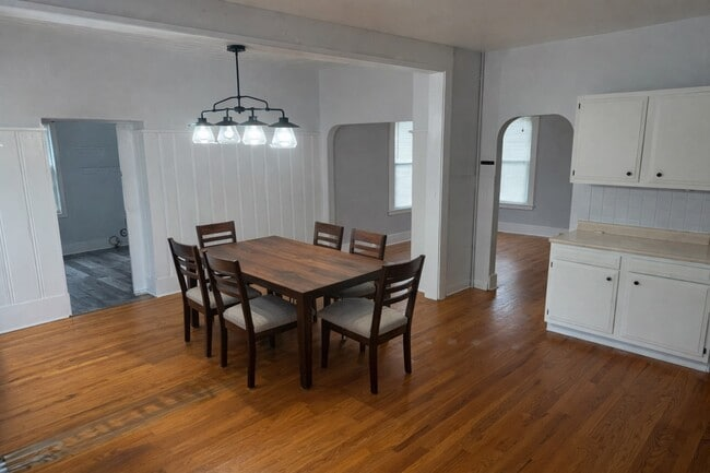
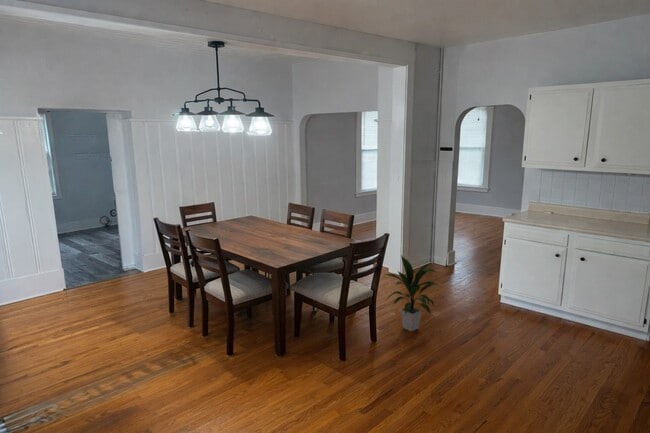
+ indoor plant [384,254,439,332]
